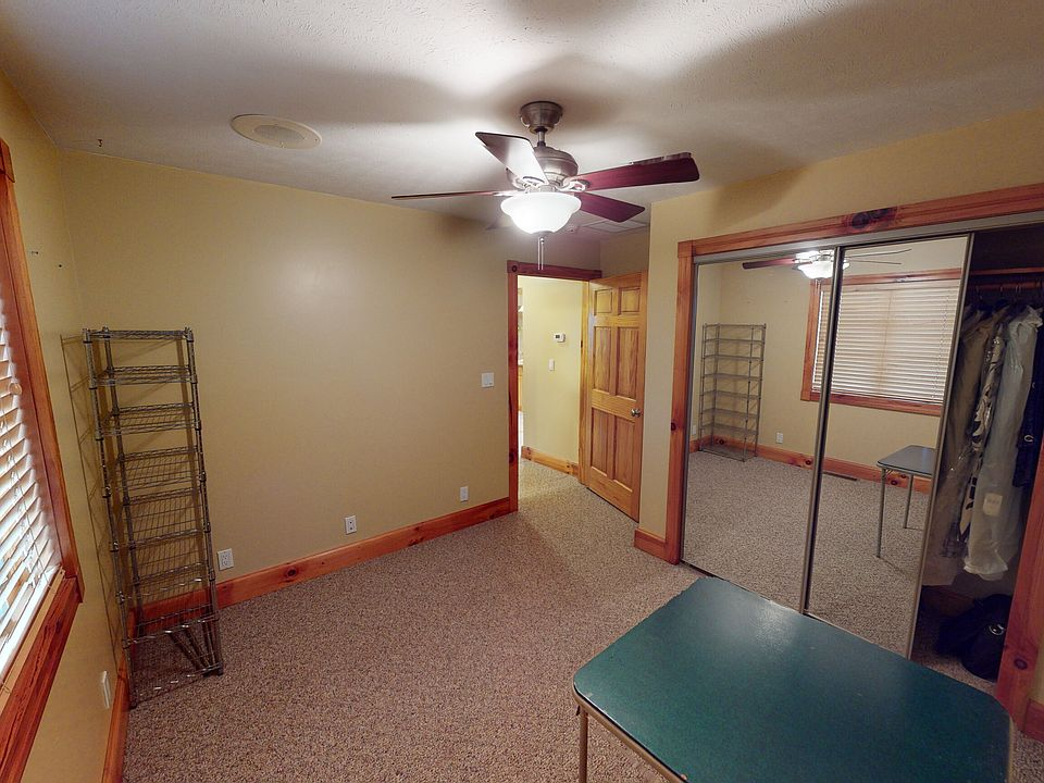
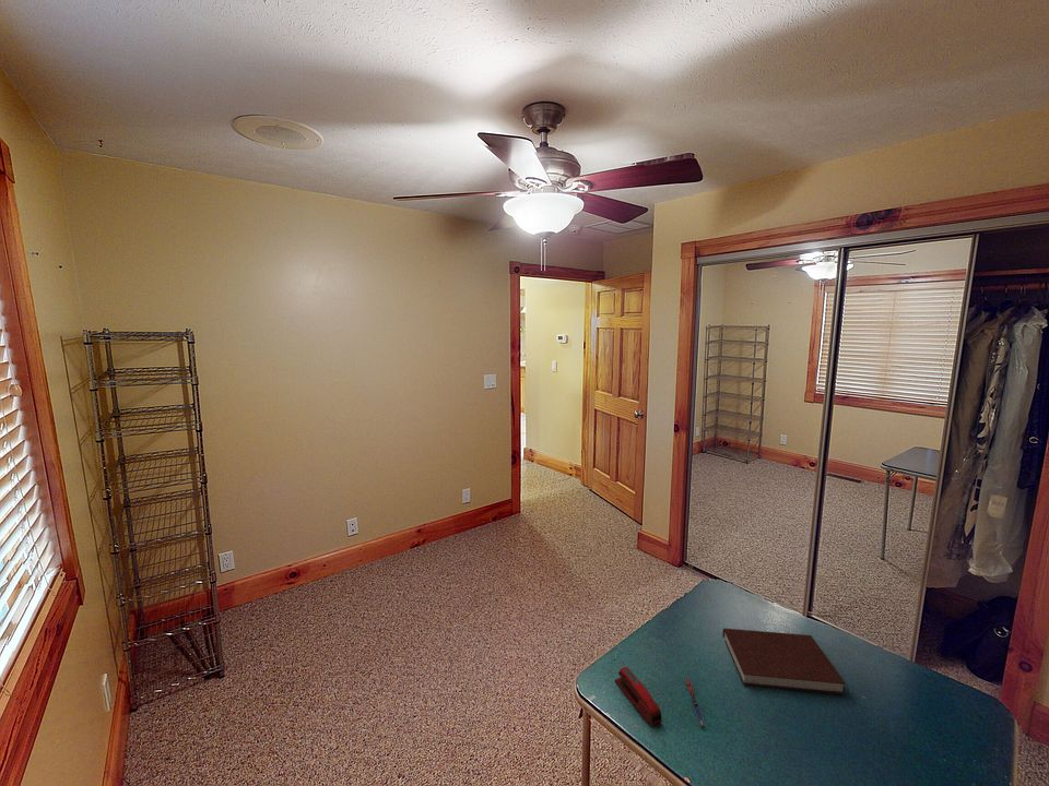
+ stapler [614,666,663,728]
+ pen [684,677,706,727]
+ notebook [721,628,847,695]
